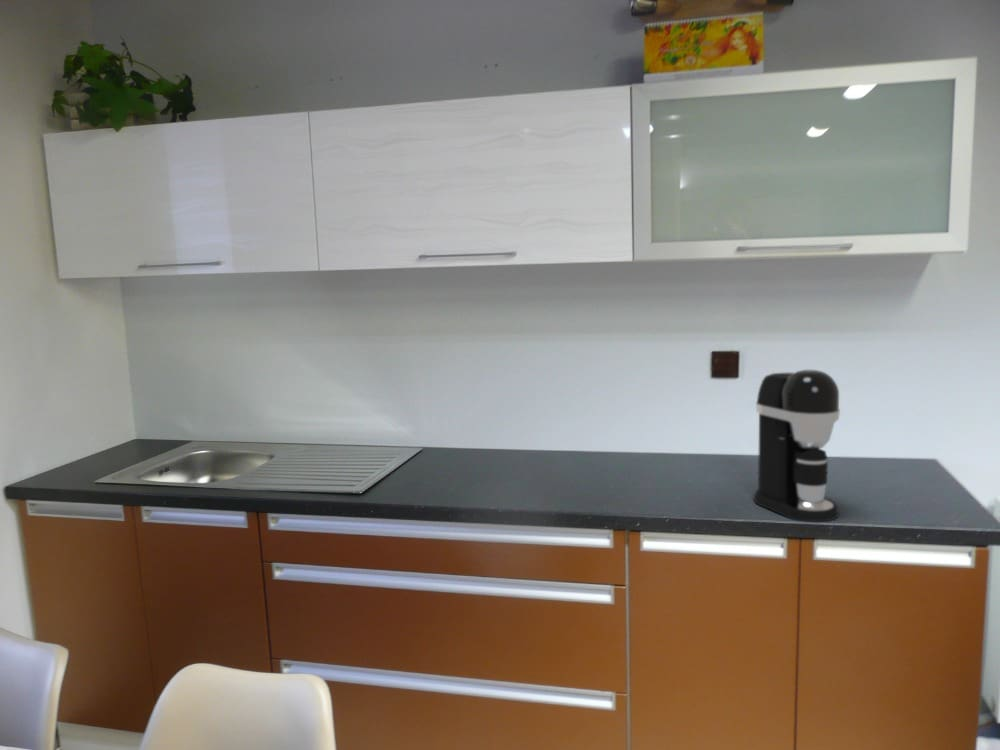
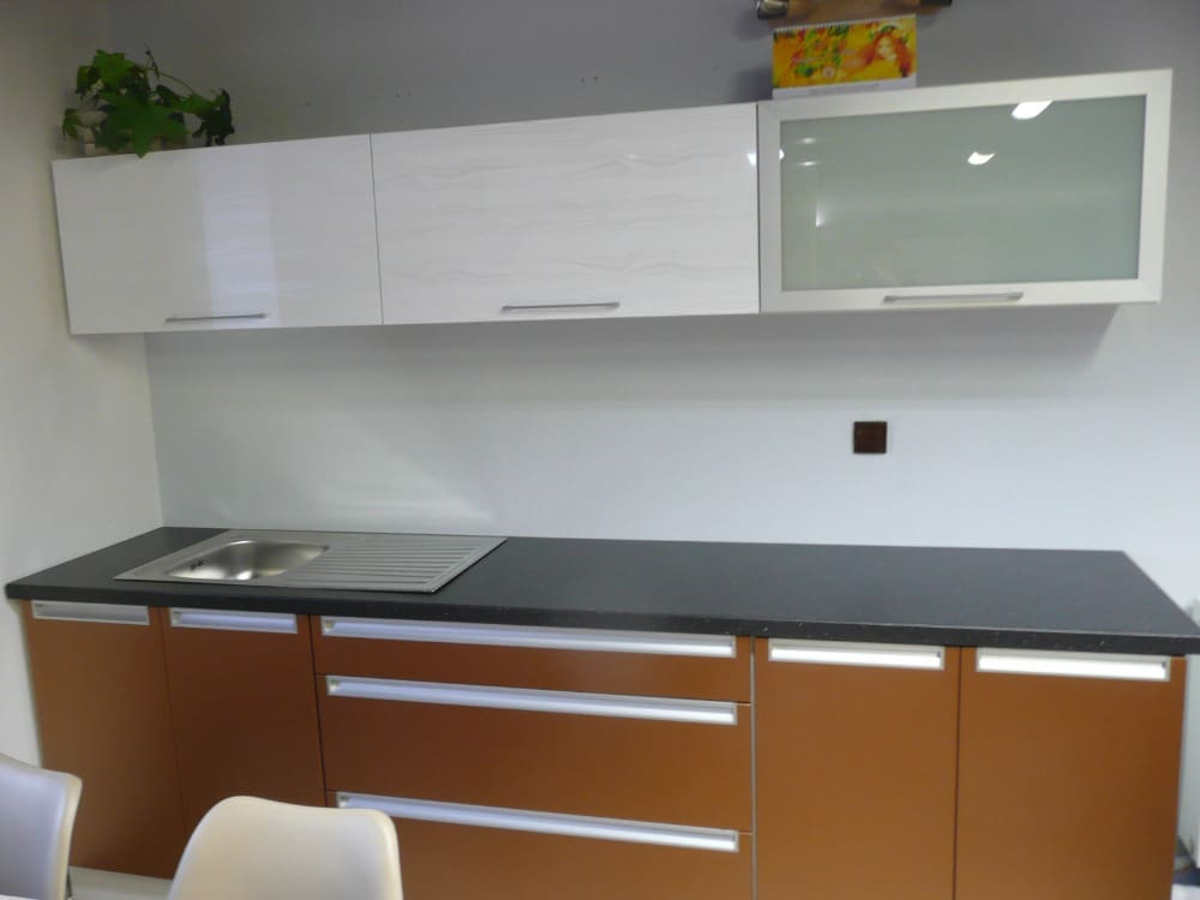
- coffee maker [753,369,841,523]
